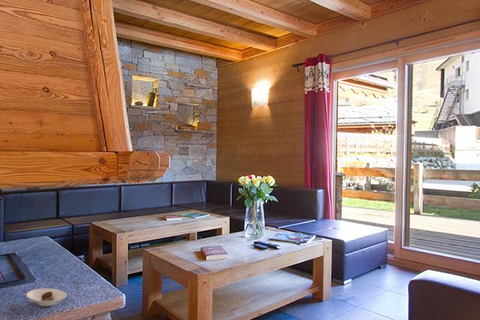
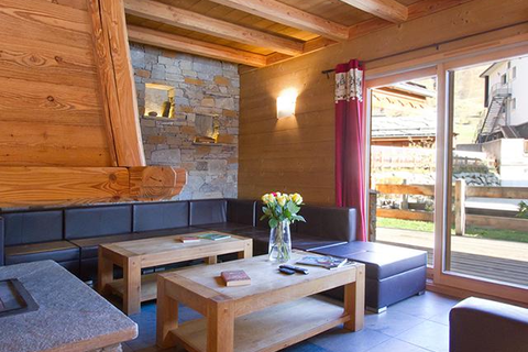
- saucer [25,288,68,307]
